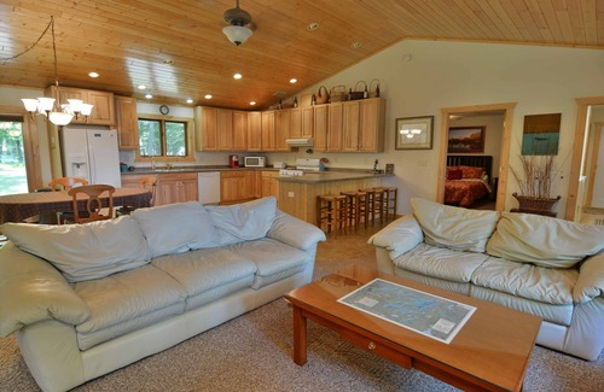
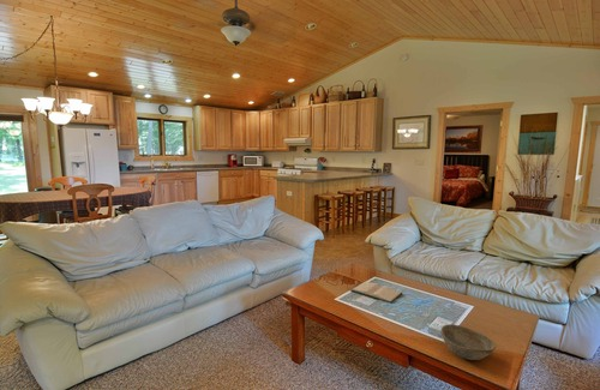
+ hardback book [349,281,403,305]
+ bowl [439,323,497,361]
